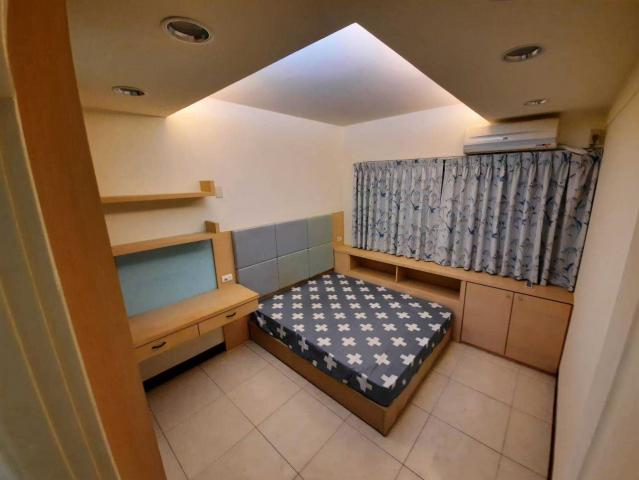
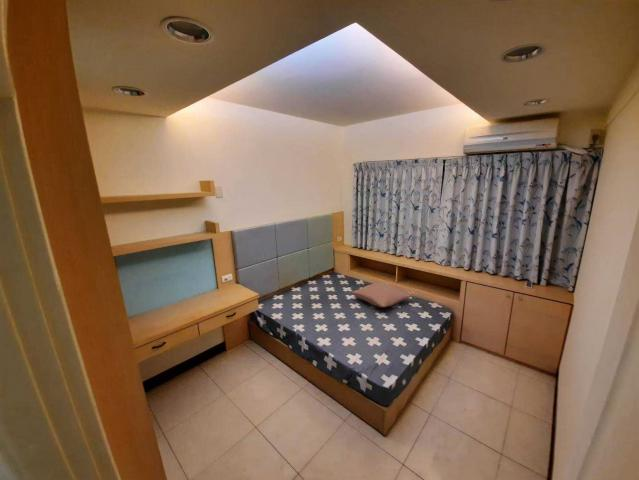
+ pillow [350,281,413,308]
